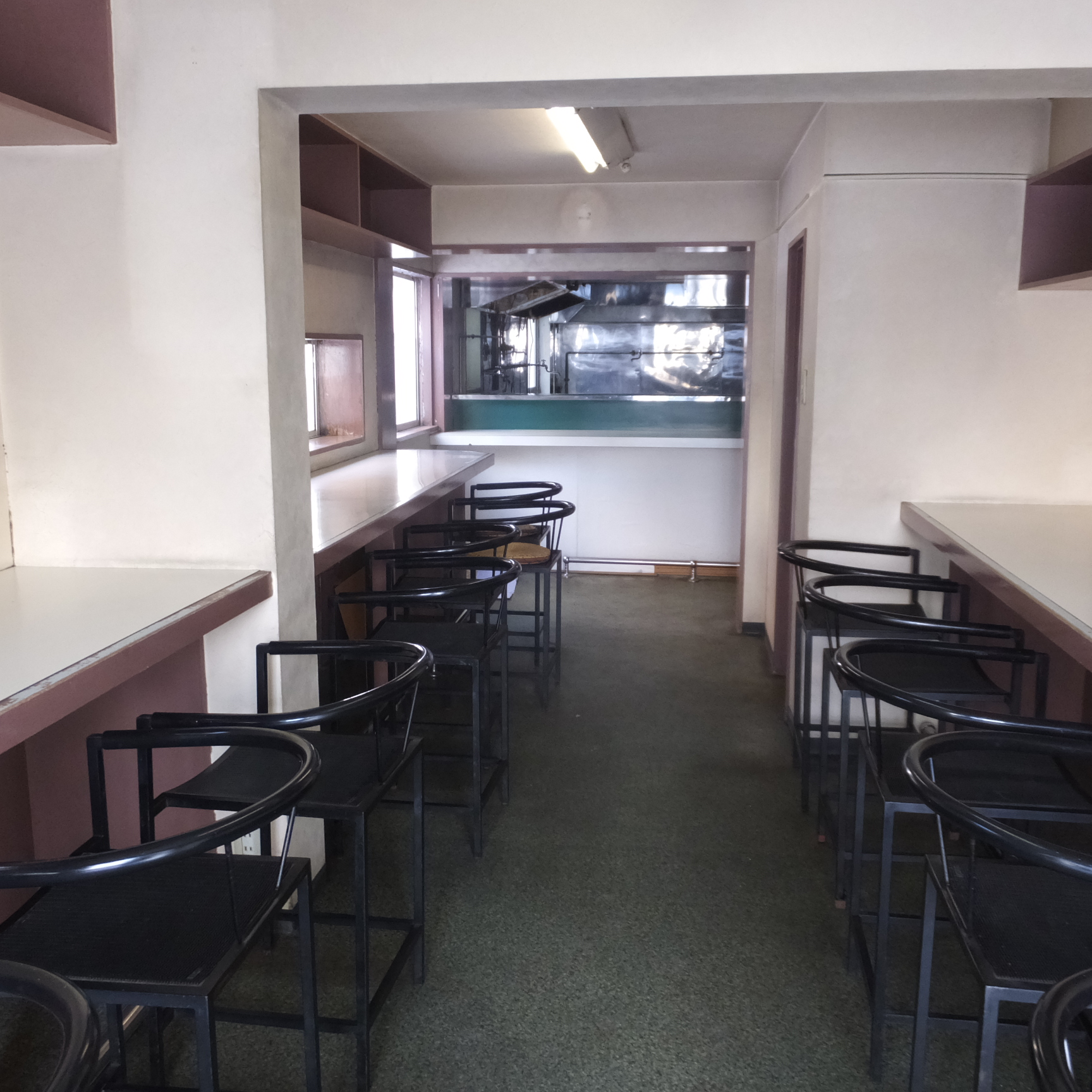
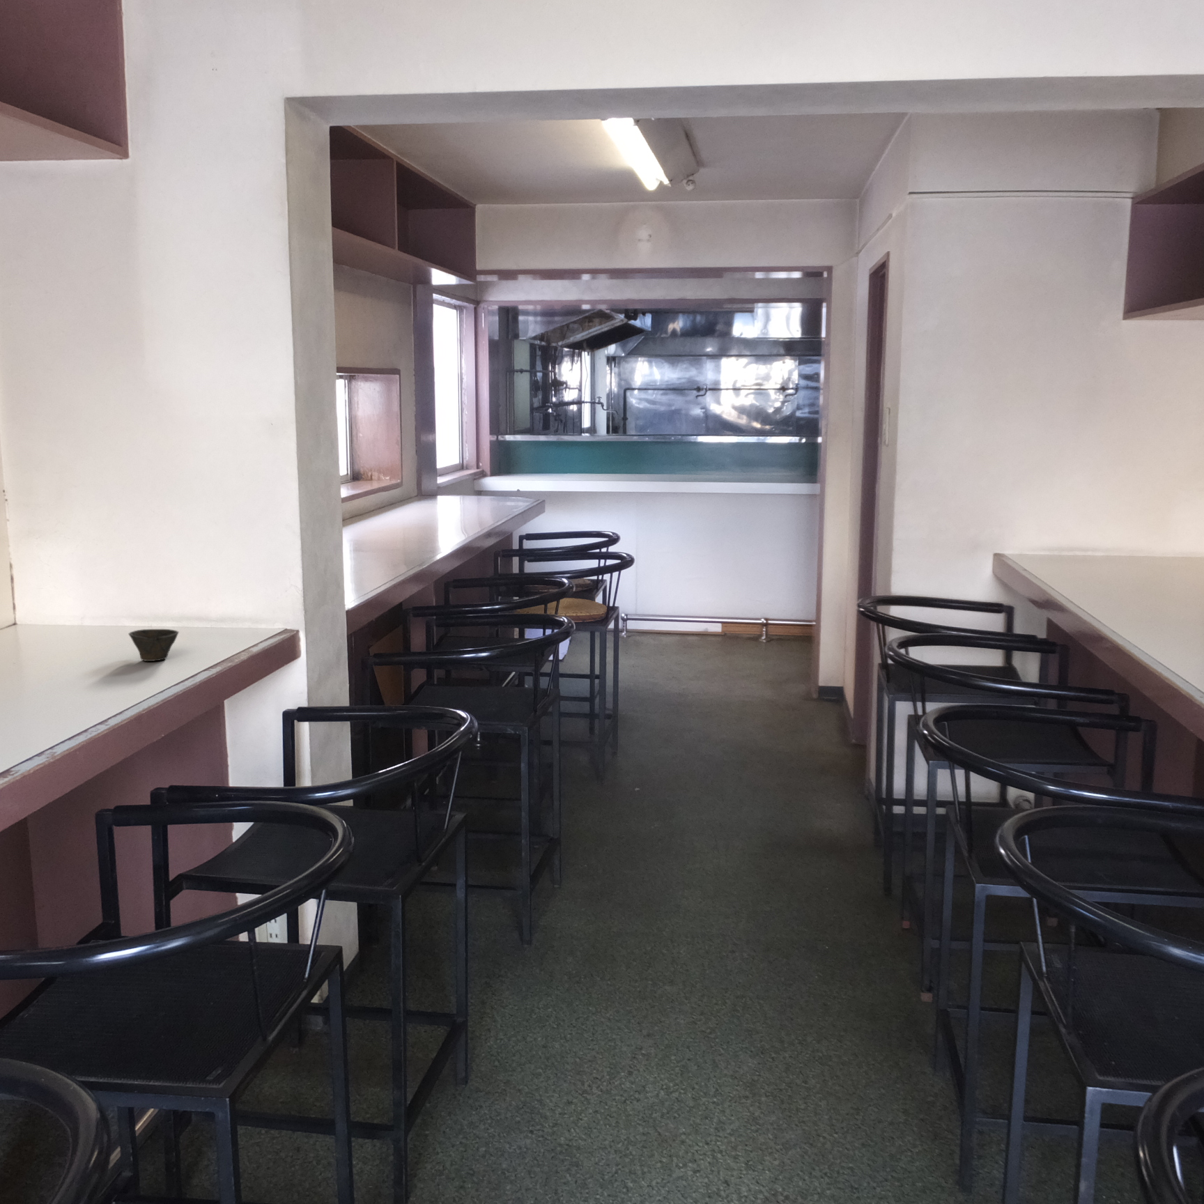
+ cup [128,628,180,662]
